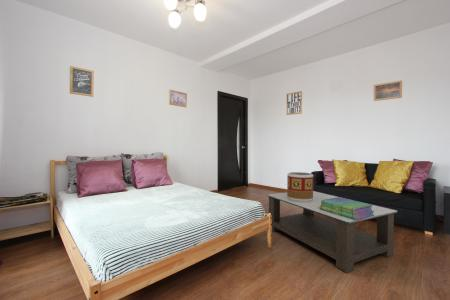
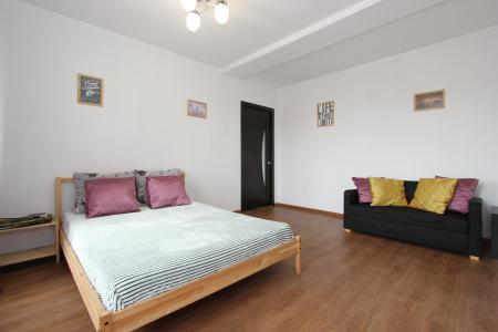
- stack of books [319,196,374,220]
- coffee table [266,190,398,274]
- decorative container [286,171,314,202]
